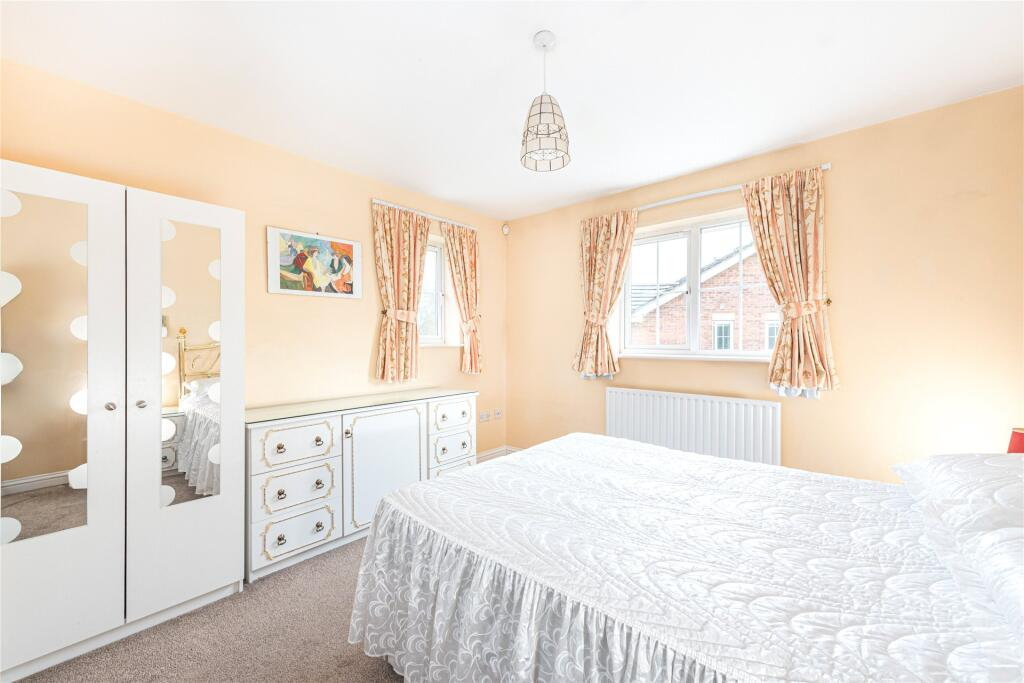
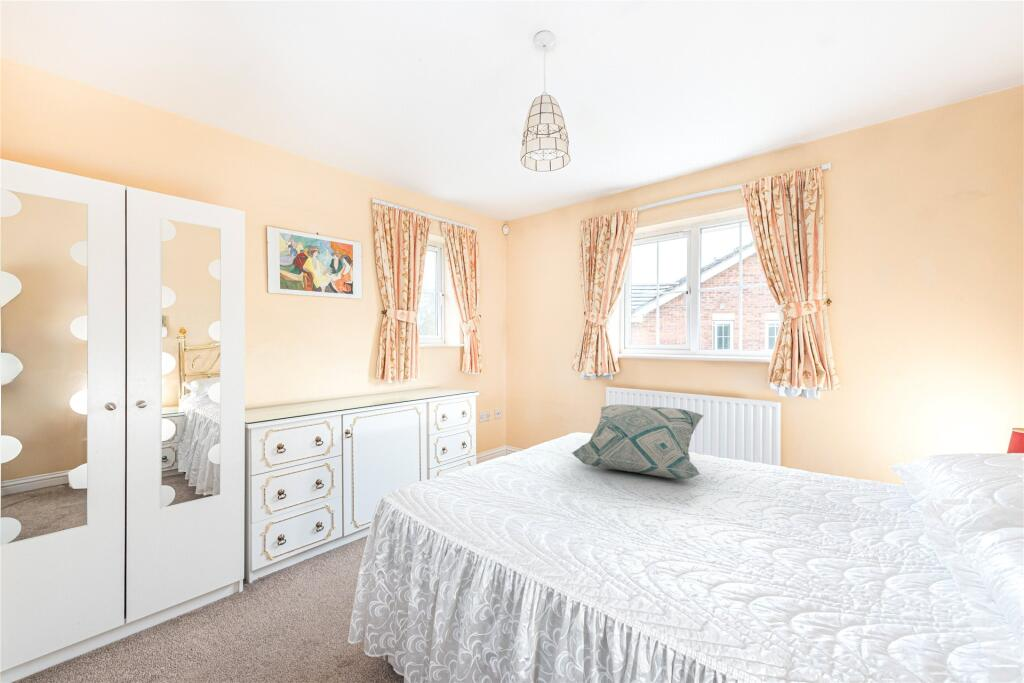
+ decorative pillow [570,403,705,480]
